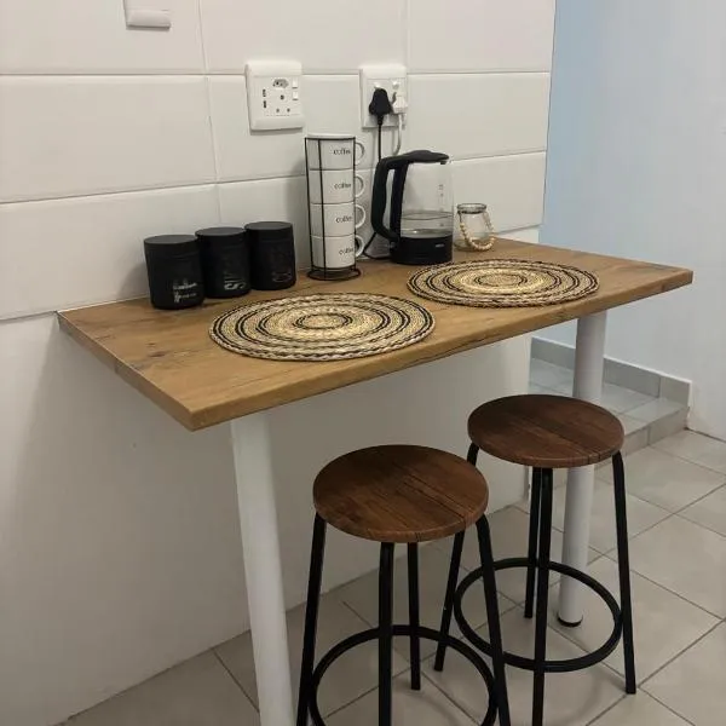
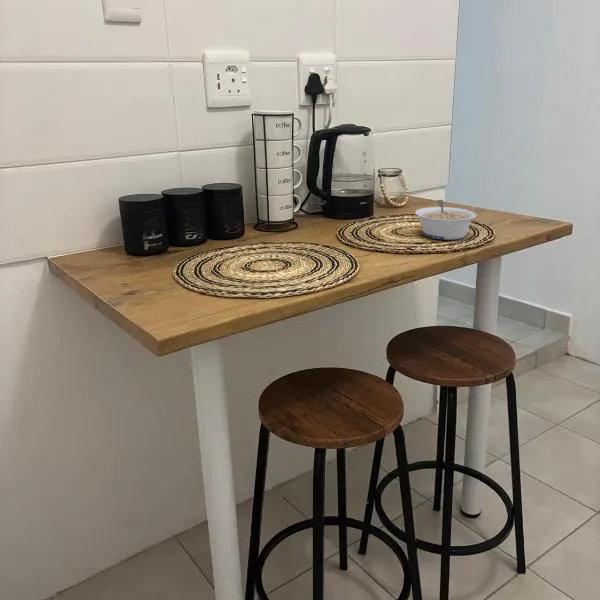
+ legume [414,199,478,241]
